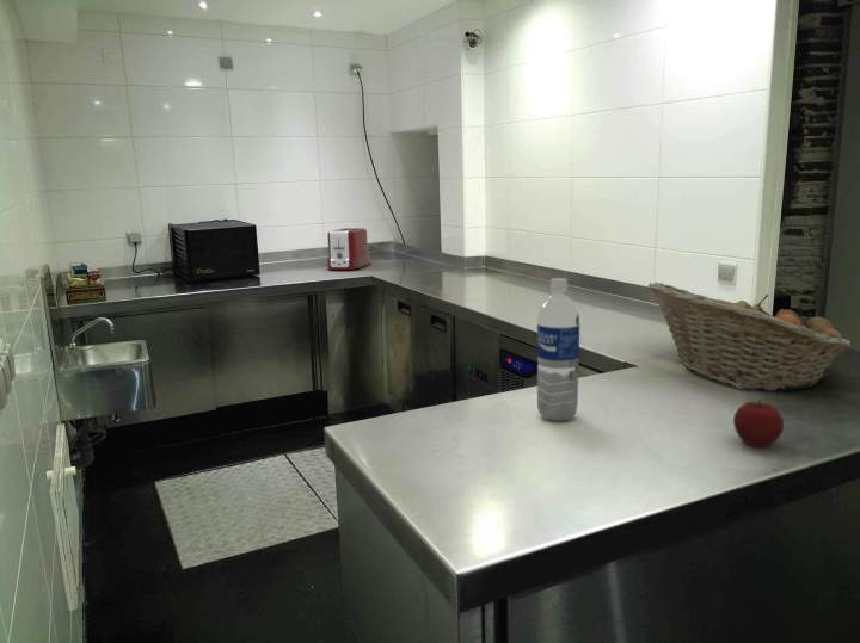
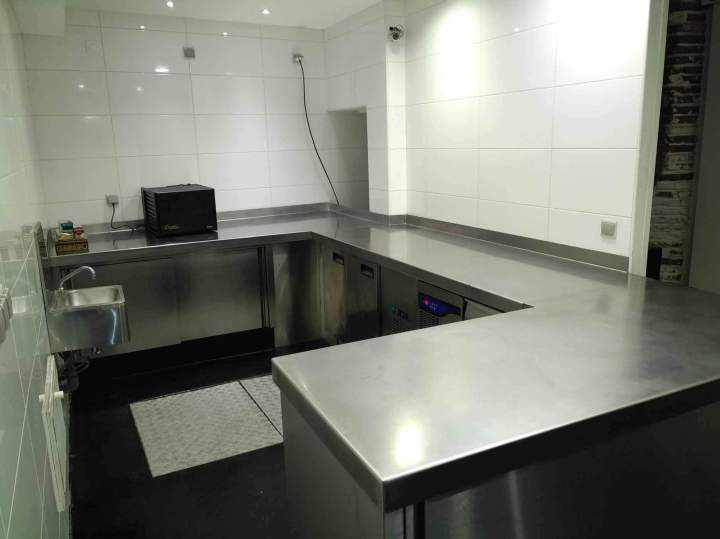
- water bottle [536,277,580,422]
- toaster [325,227,371,271]
- fruit basket [647,280,853,392]
- apple [732,398,785,449]
